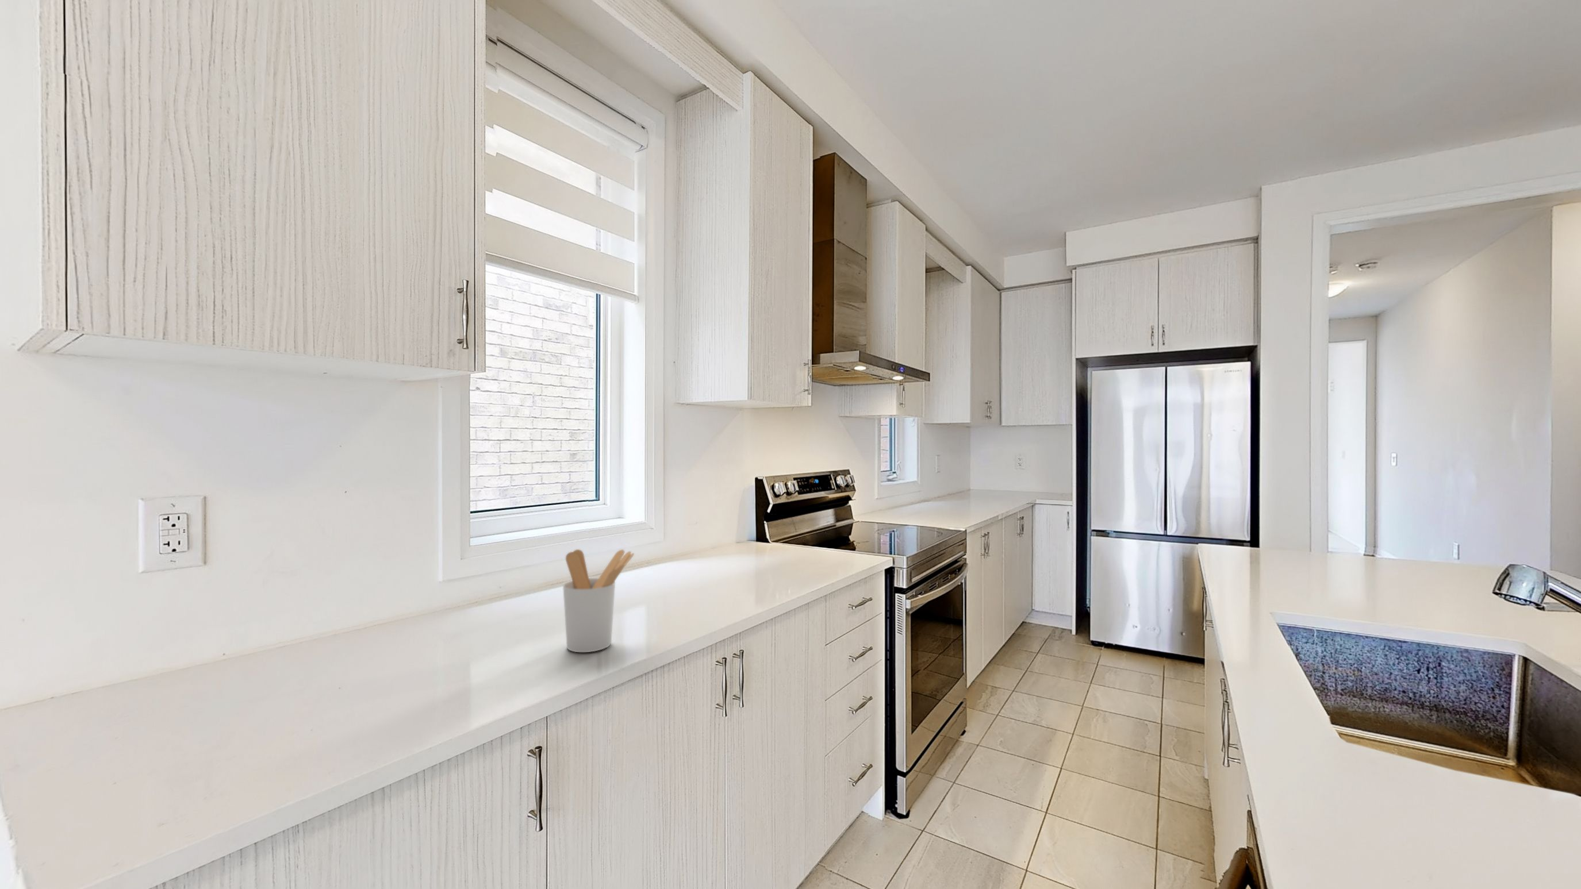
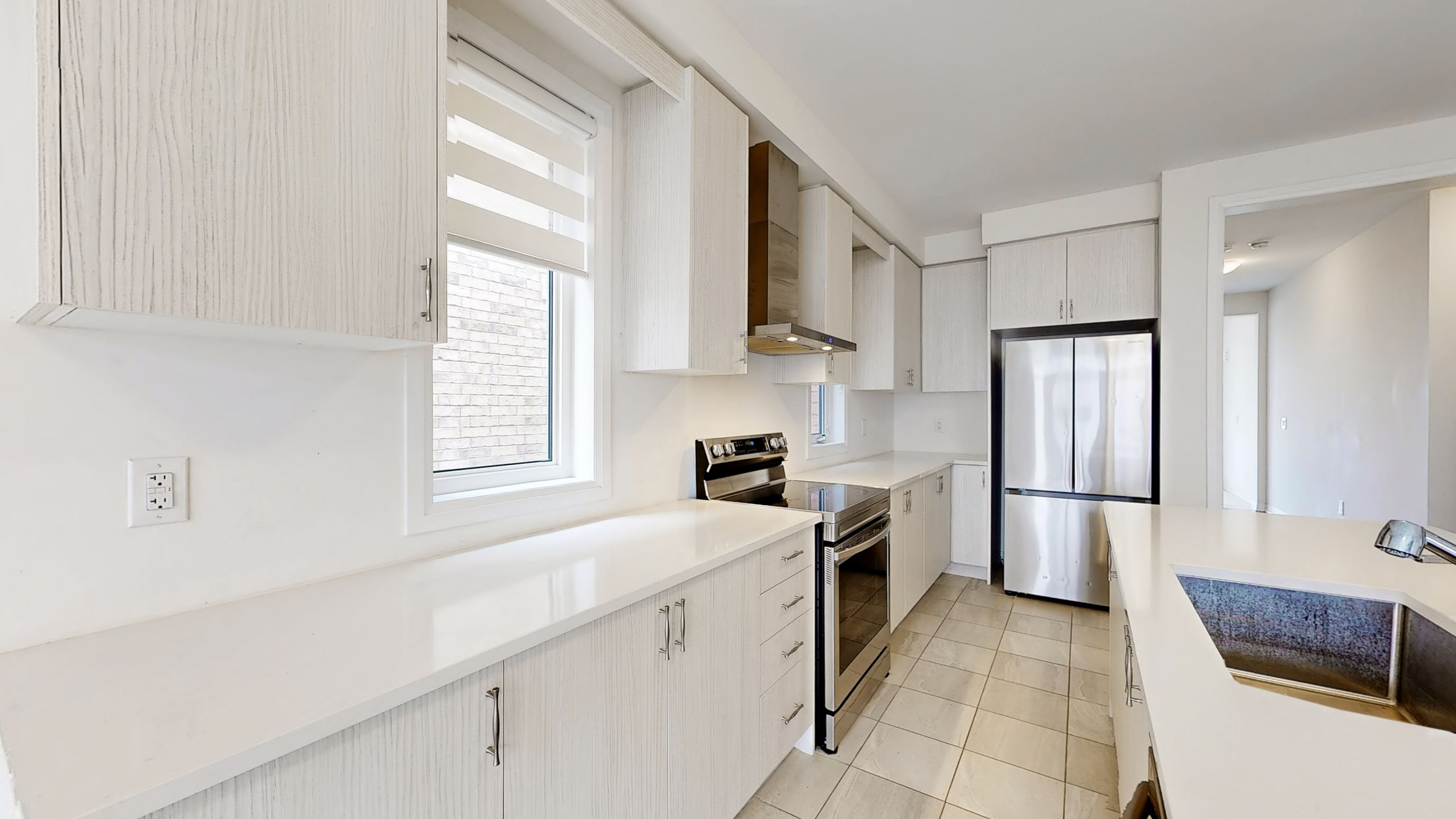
- utensil holder [562,549,635,652]
